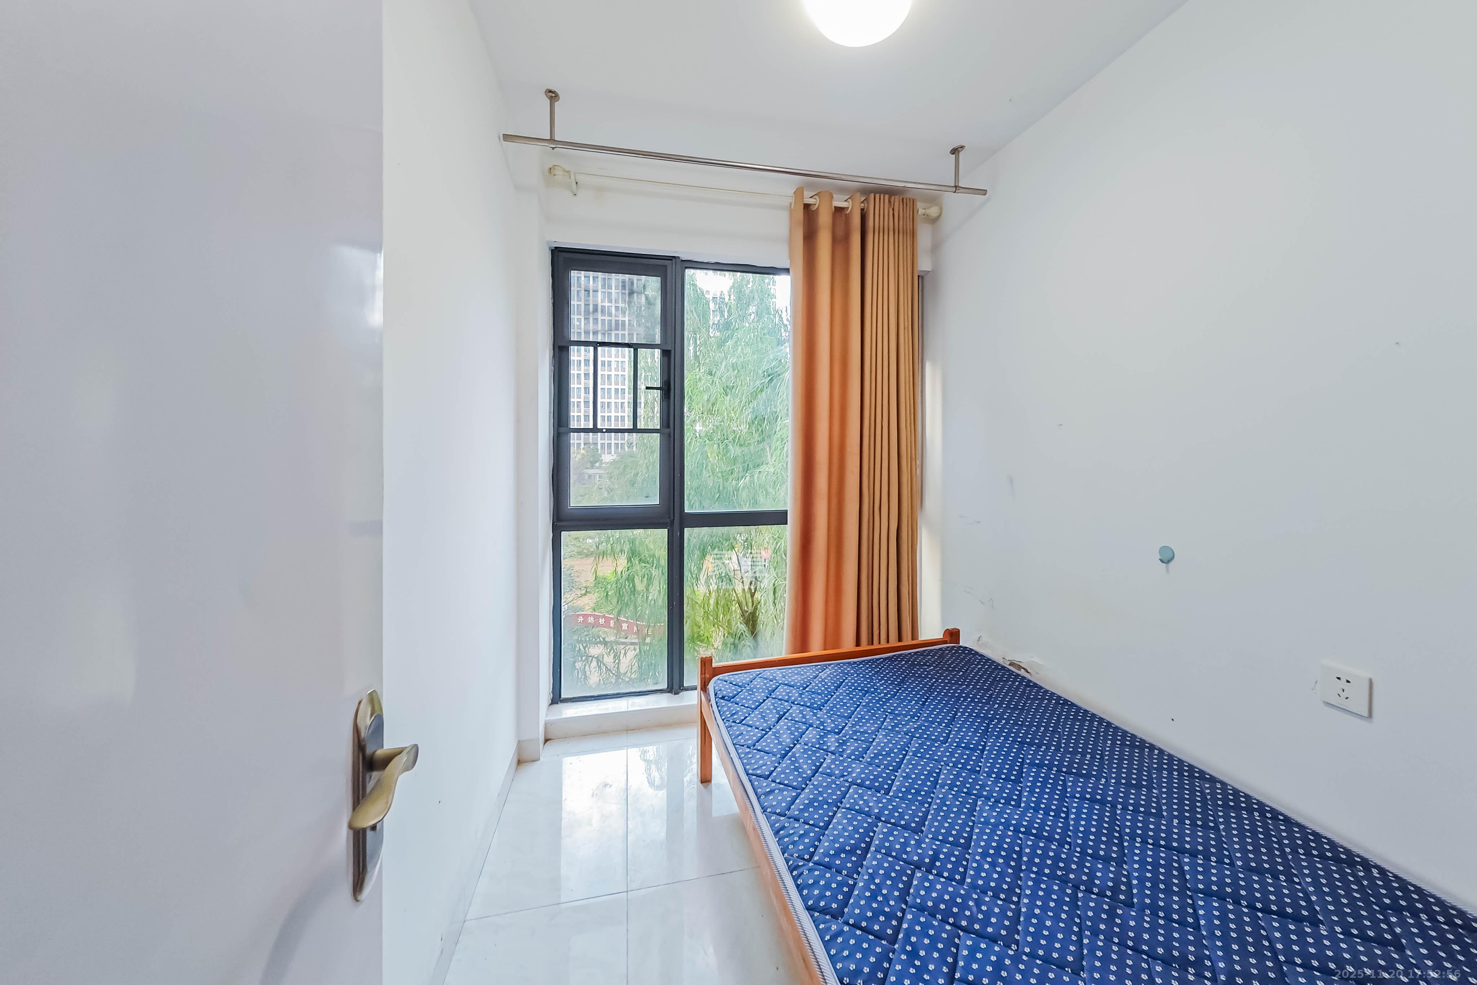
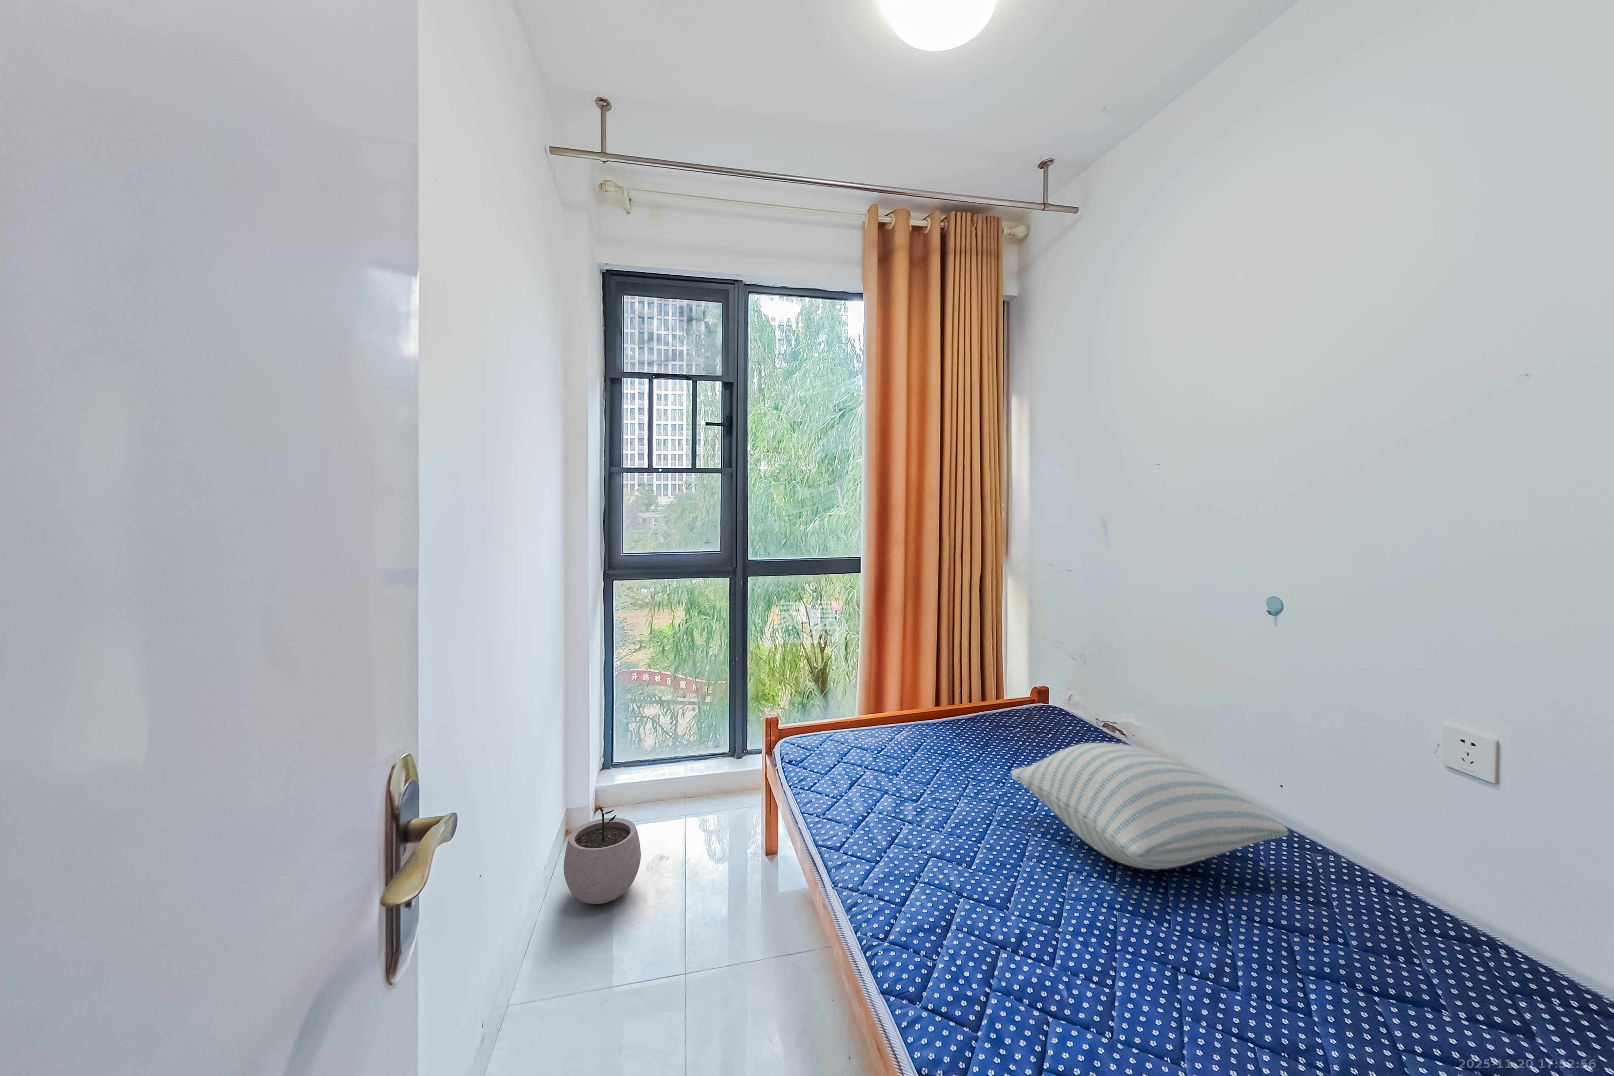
+ plant pot [563,805,641,904]
+ pillow [1011,742,1290,869]
